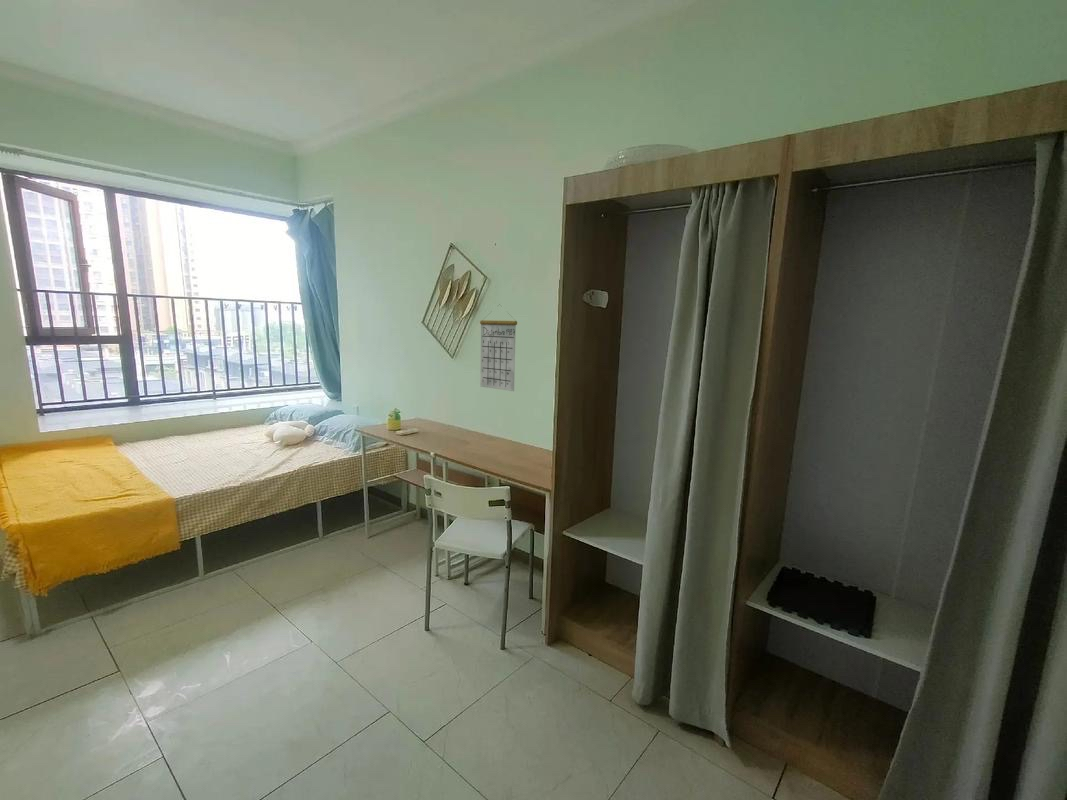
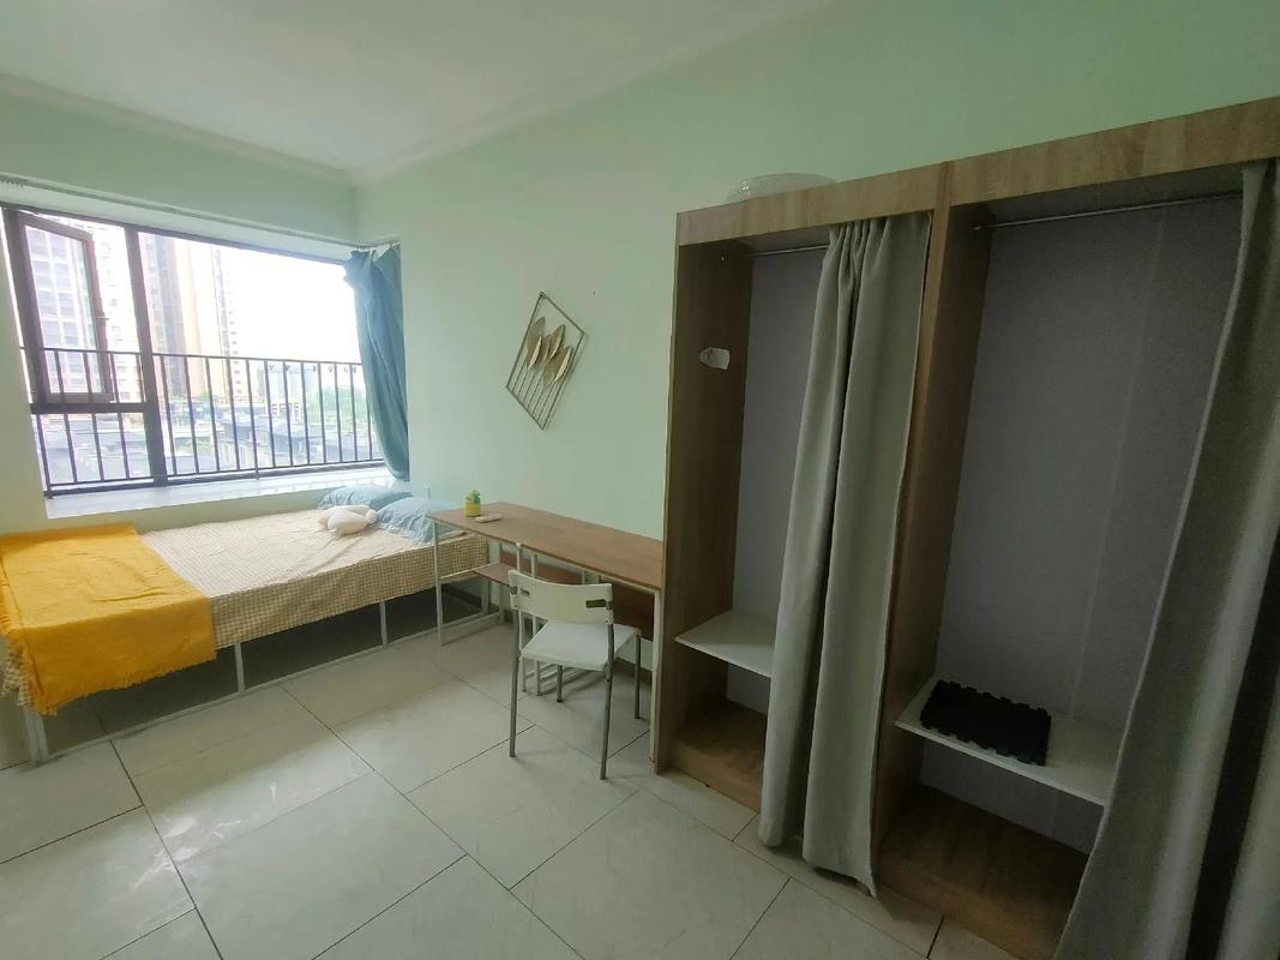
- calendar [479,303,518,392]
